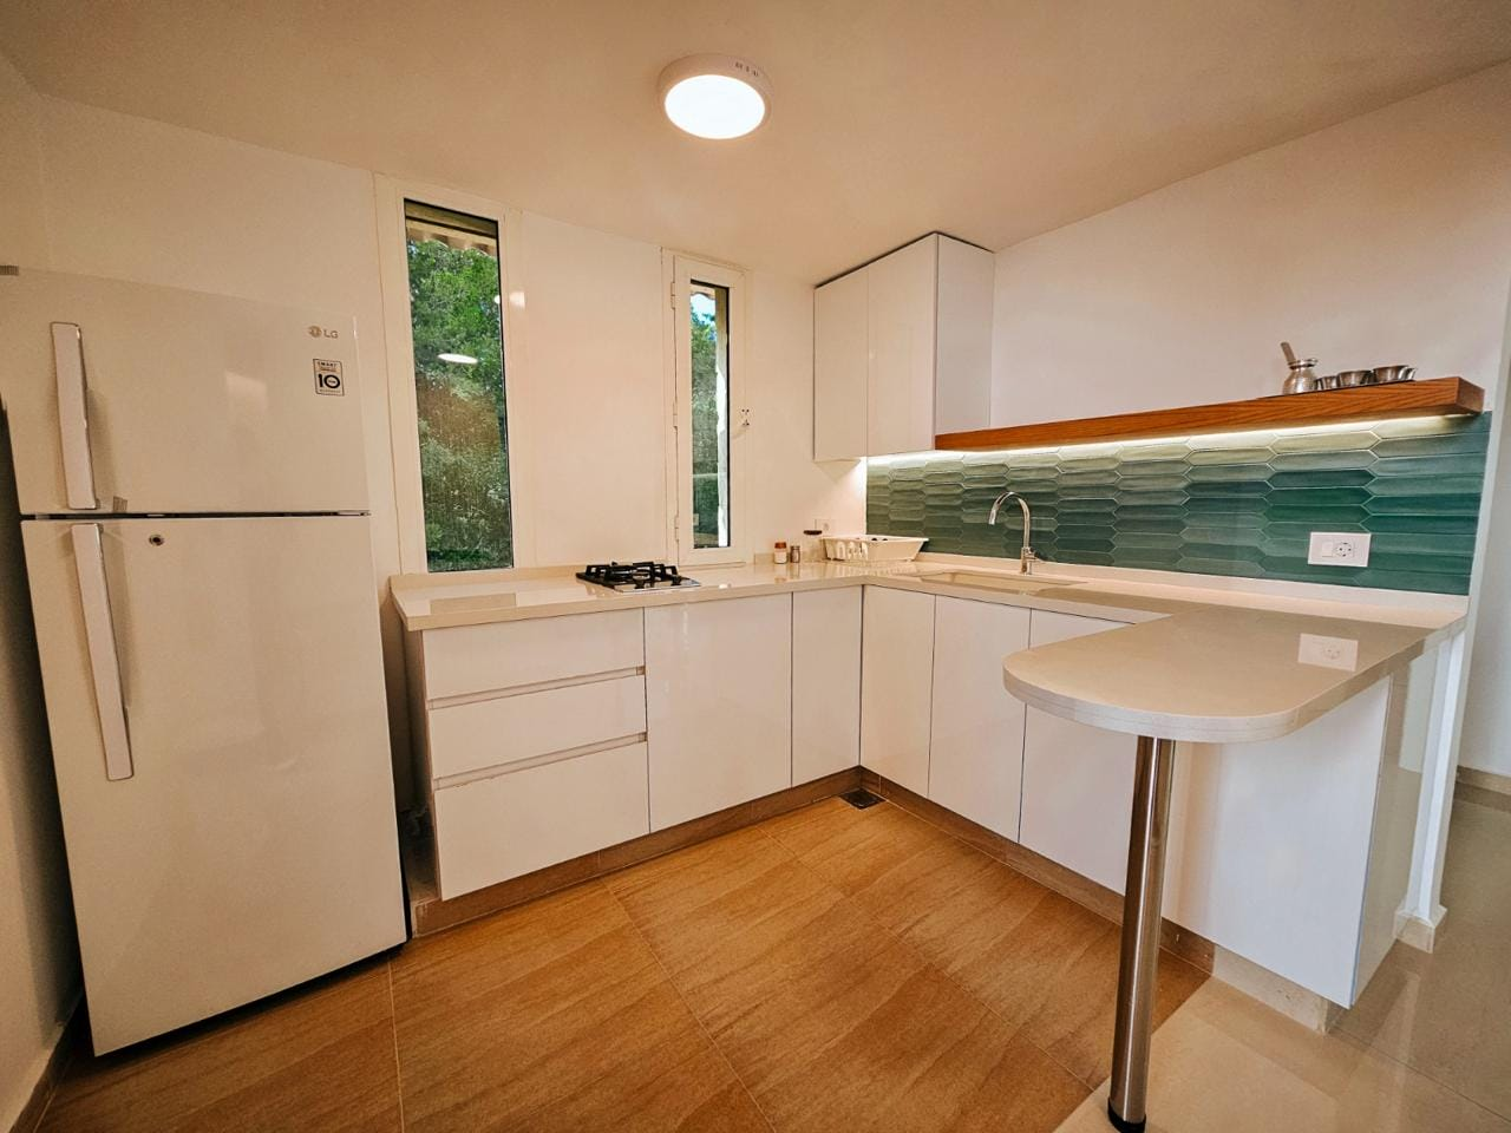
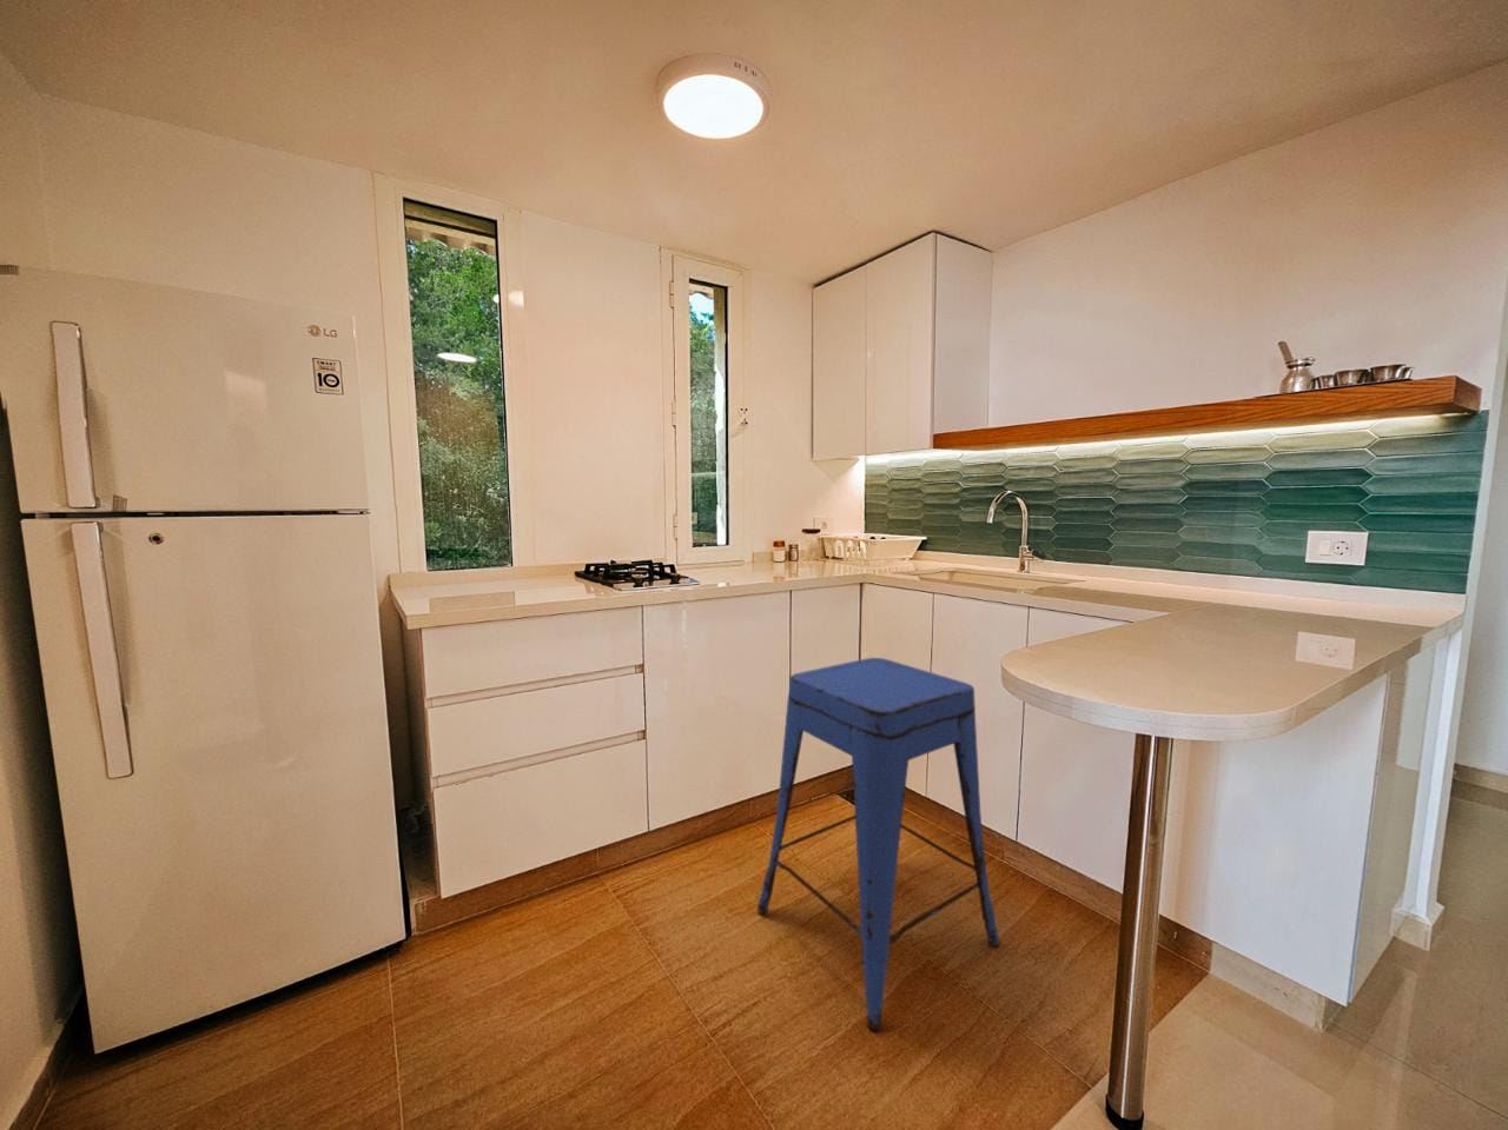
+ bar stool [756,656,1001,1031]
